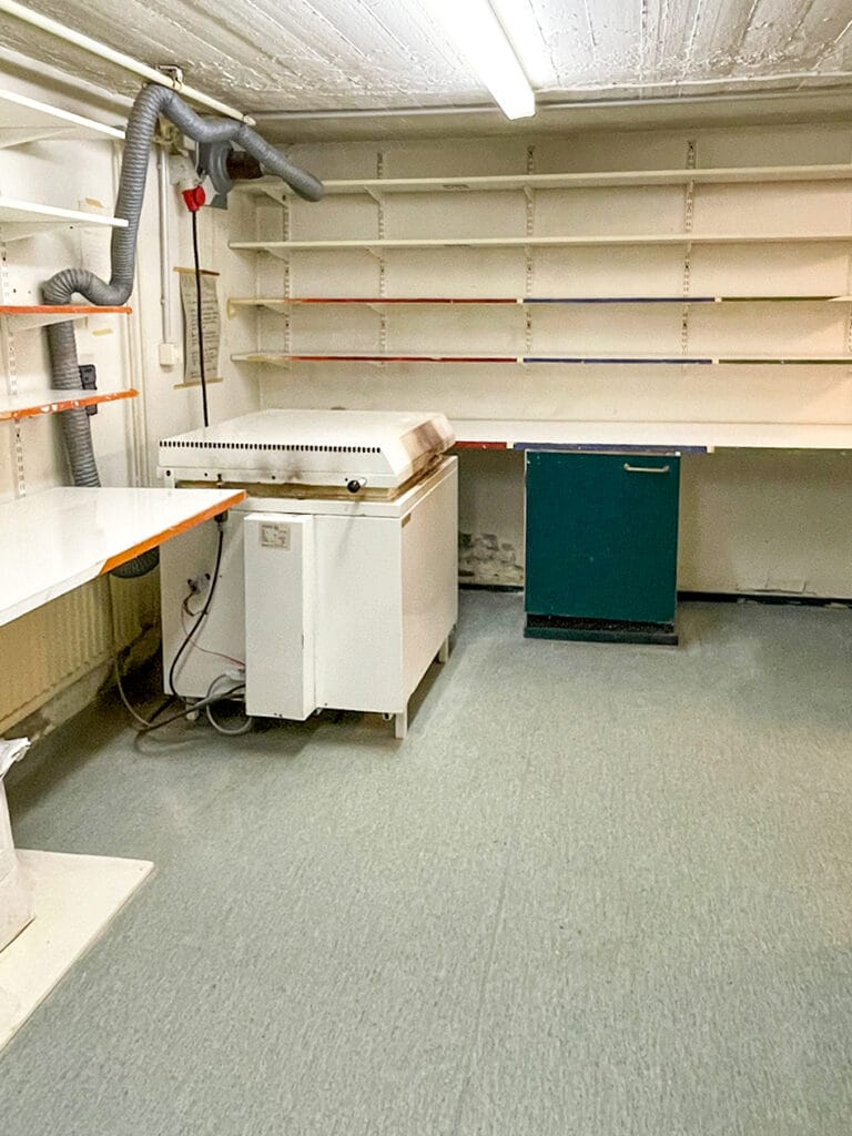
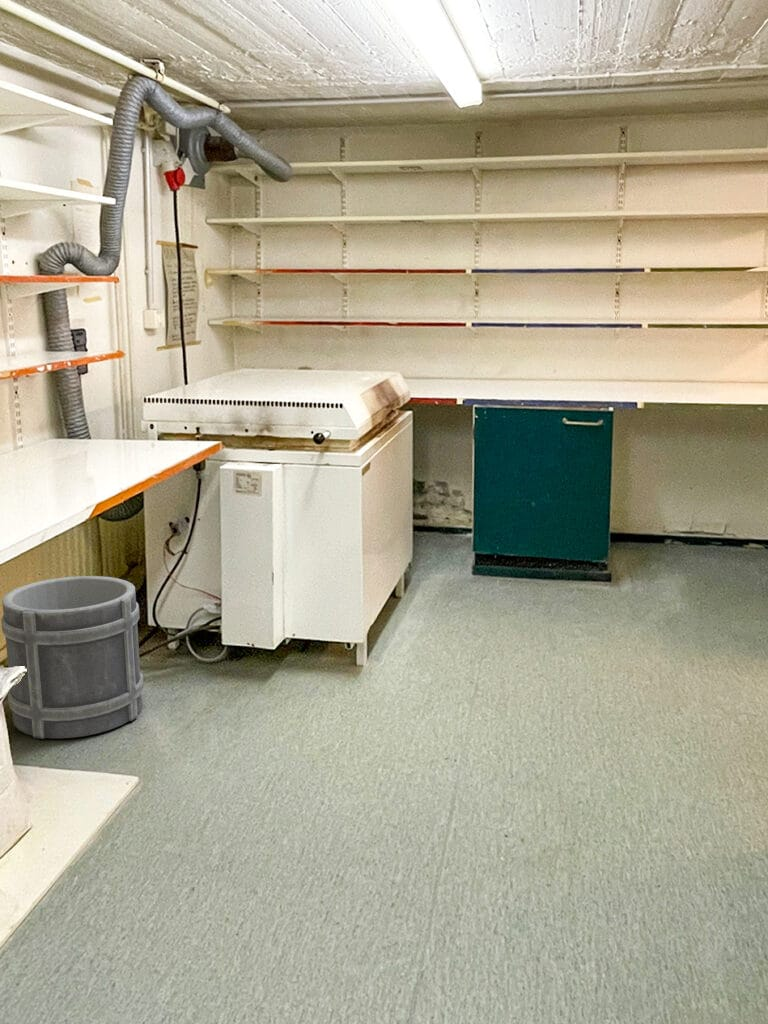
+ bucket [0,575,145,740]
